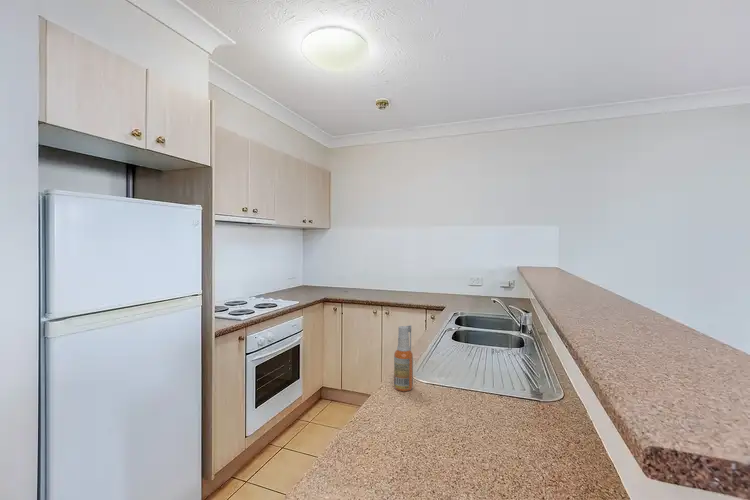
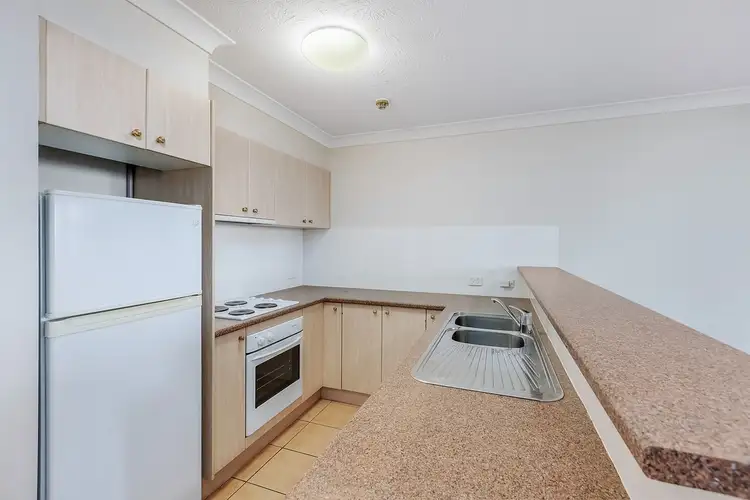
- spray bottle [393,324,414,392]
